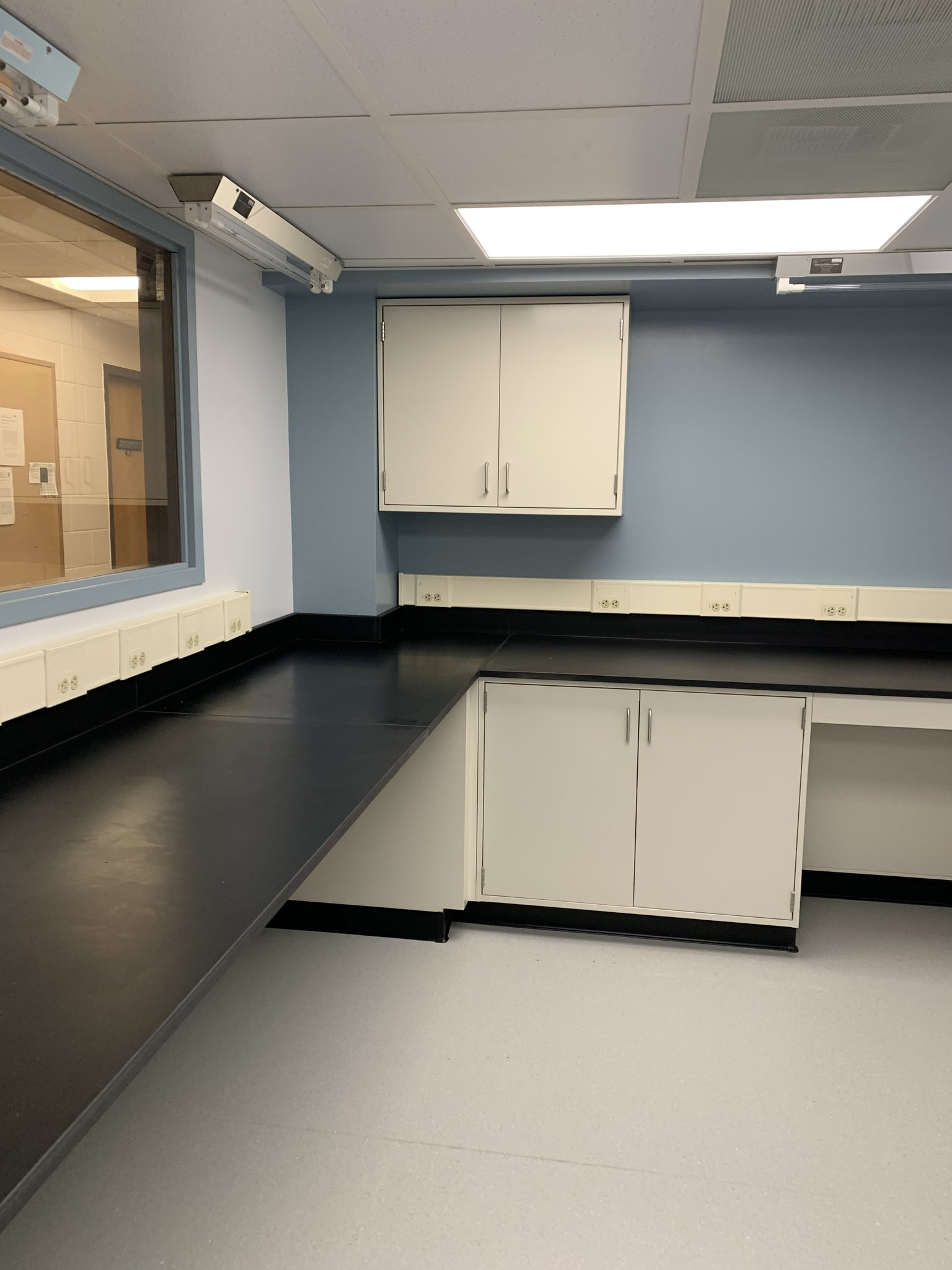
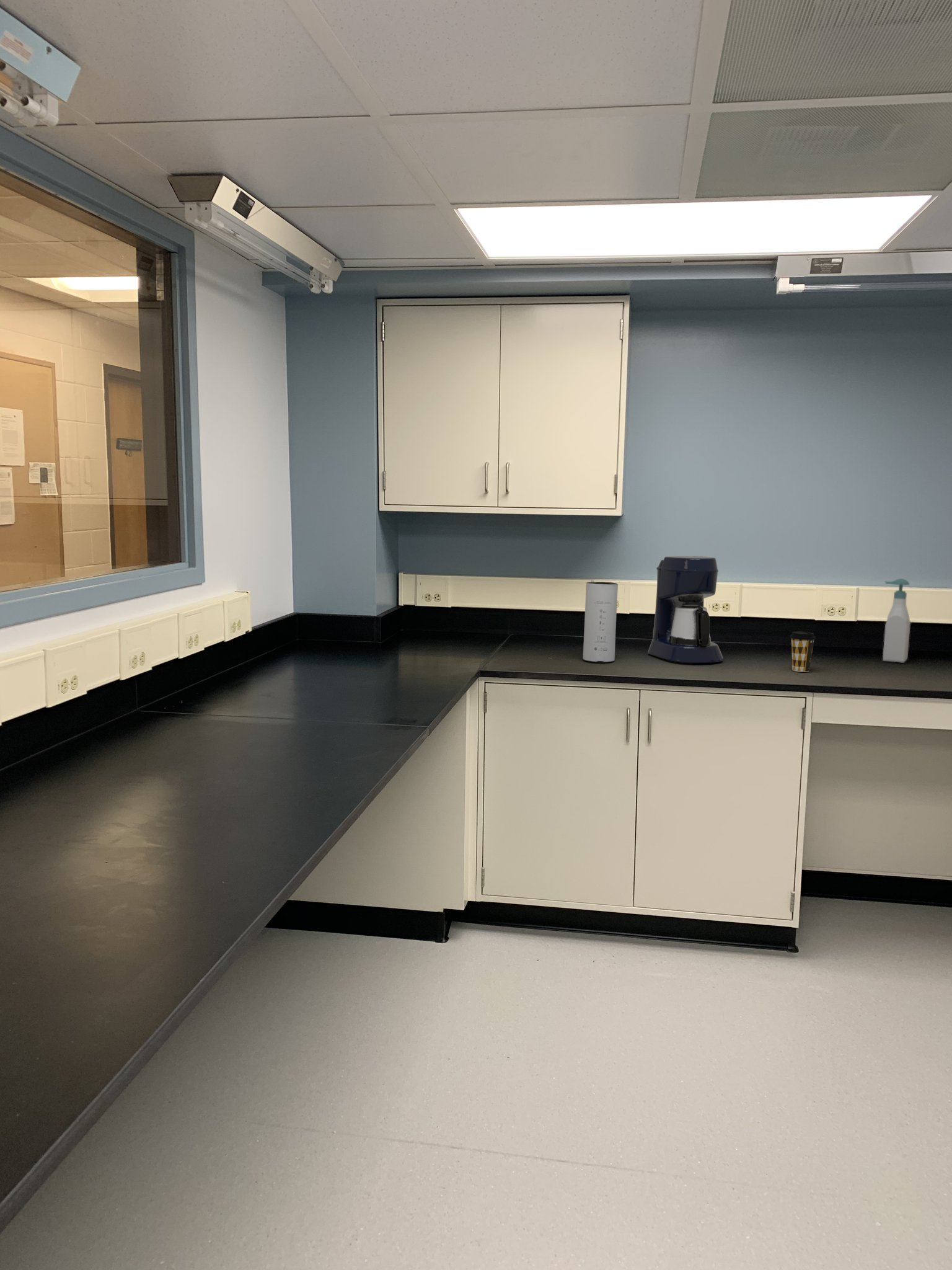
+ coffee maker [647,556,724,664]
+ speaker [583,581,619,663]
+ coffee cup [789,631,816,673]
+ soap bottle [882,578,911,664]
